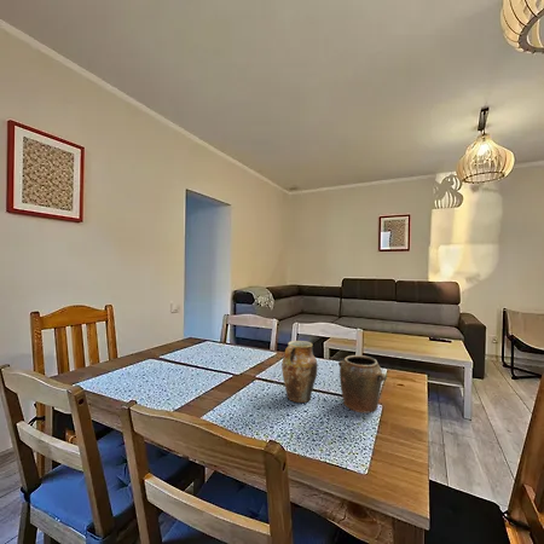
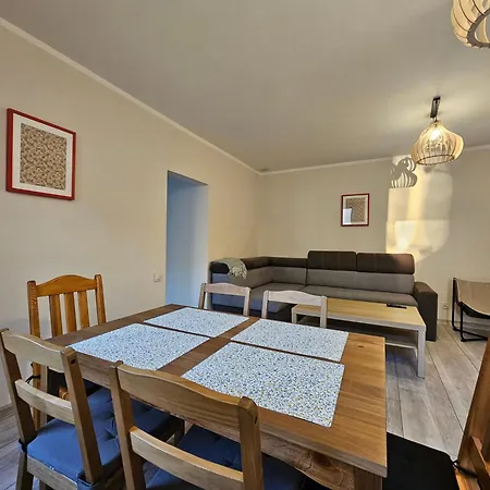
- jar set [280,340,388,413]
